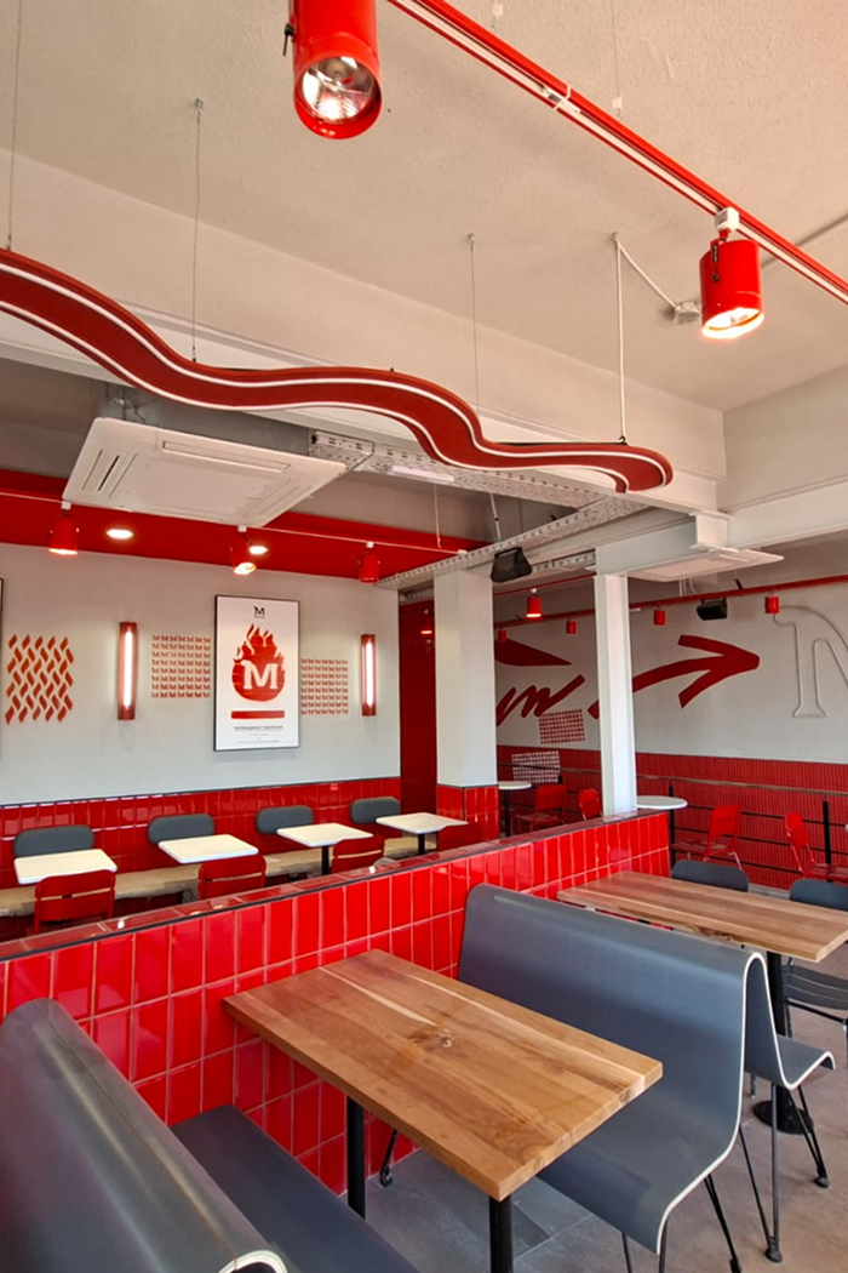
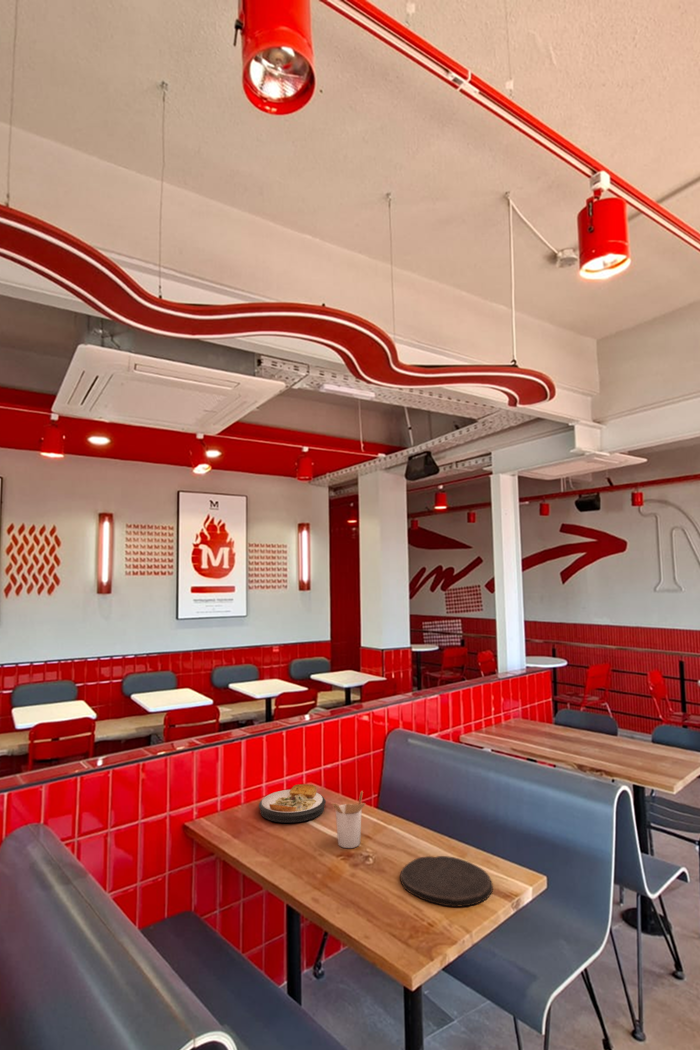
+ utensil holder [331,790,366,849]
+ plate [258,783,327,824]
+ plate [399,855,494,908]
